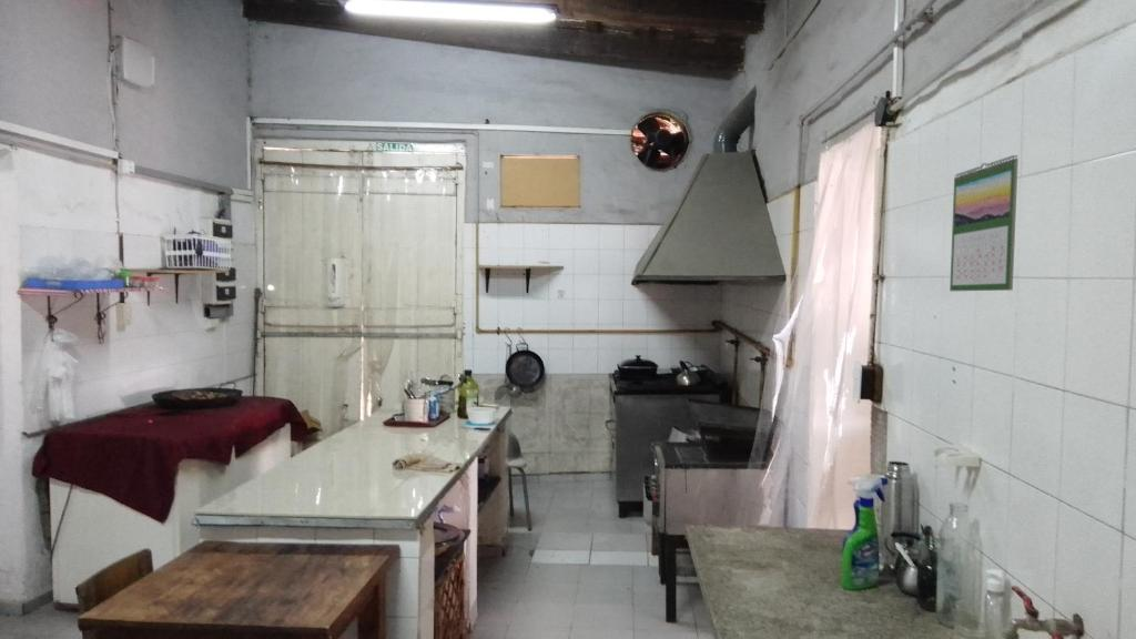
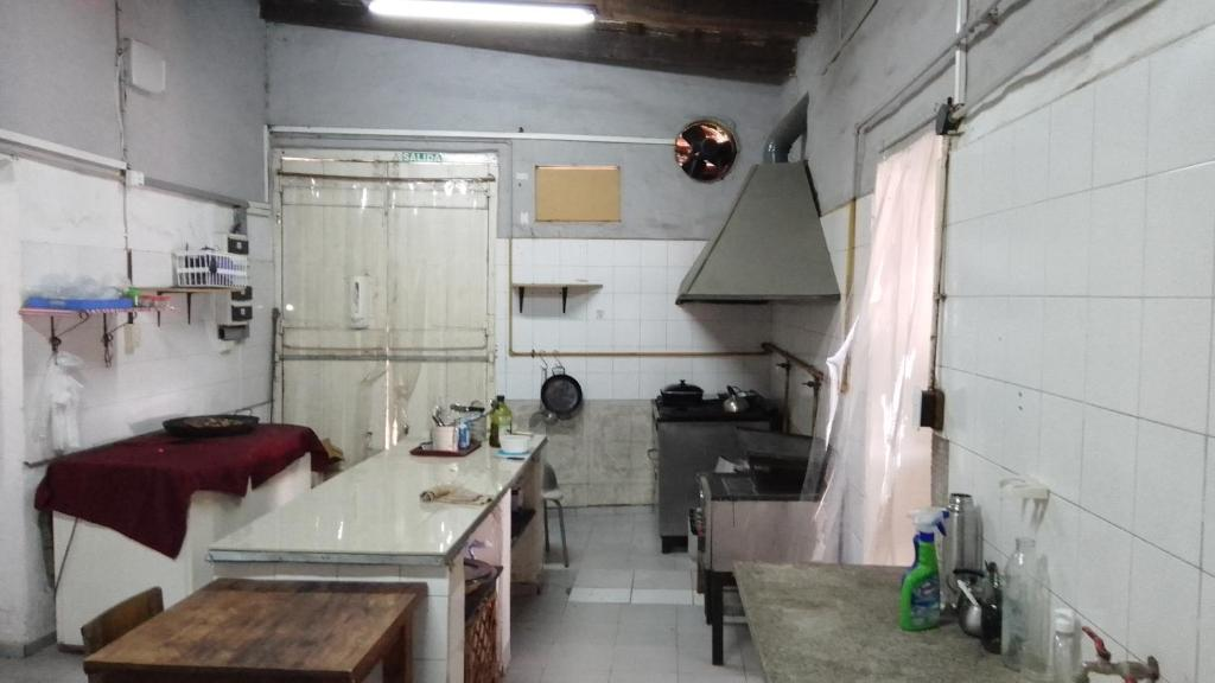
- calendar [949,154,1020,292]
